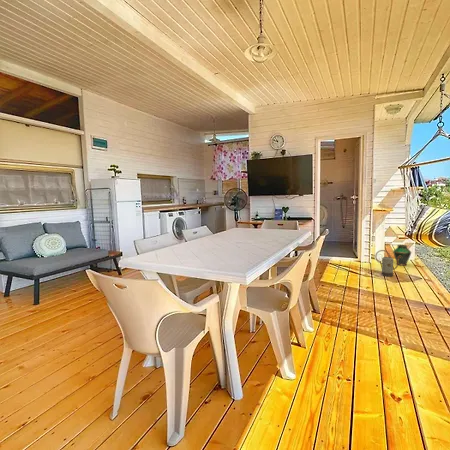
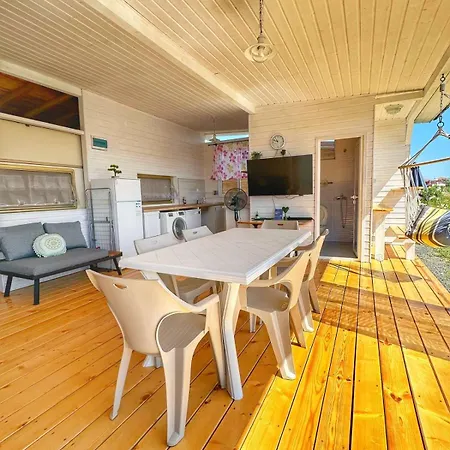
- watering can [374,249,401,278]
- vase [392,244,412,267]
